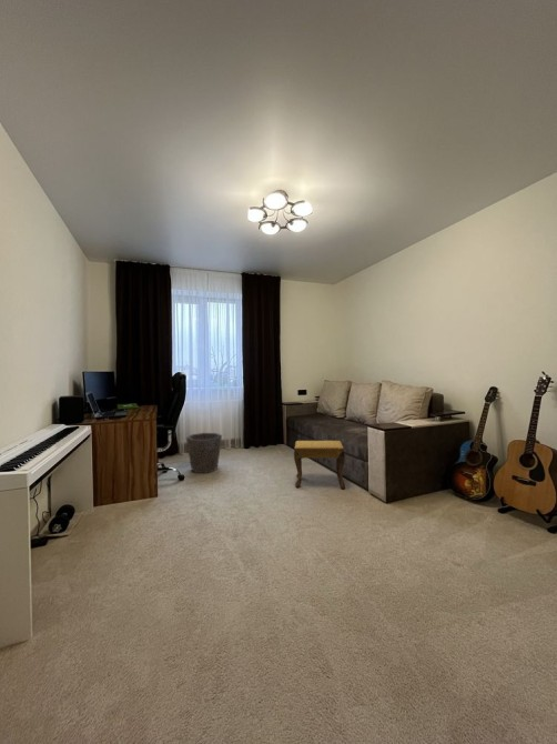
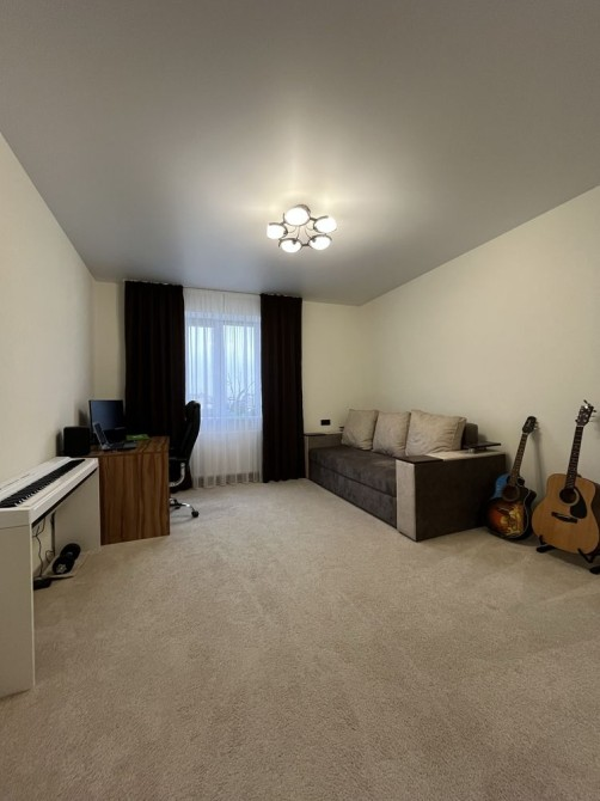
- waste bin [185,432,223,474]
- footstool [293,440,346,491]
